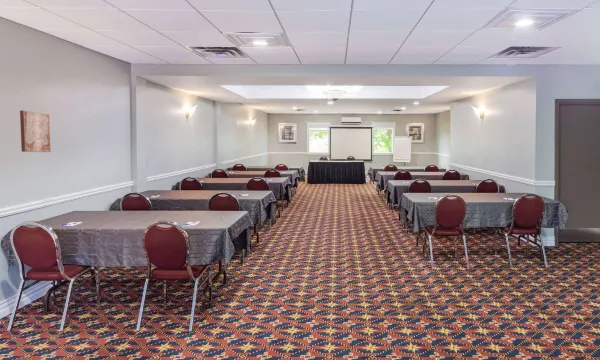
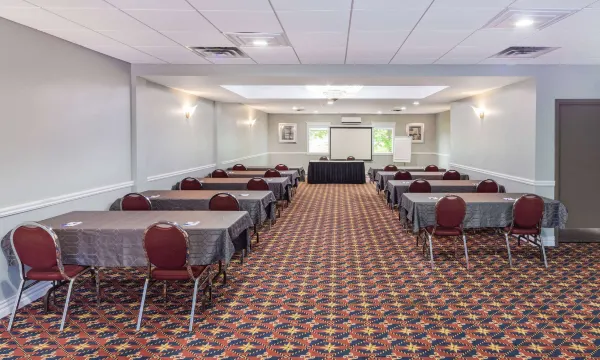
- wall art [19,110,52,153]
